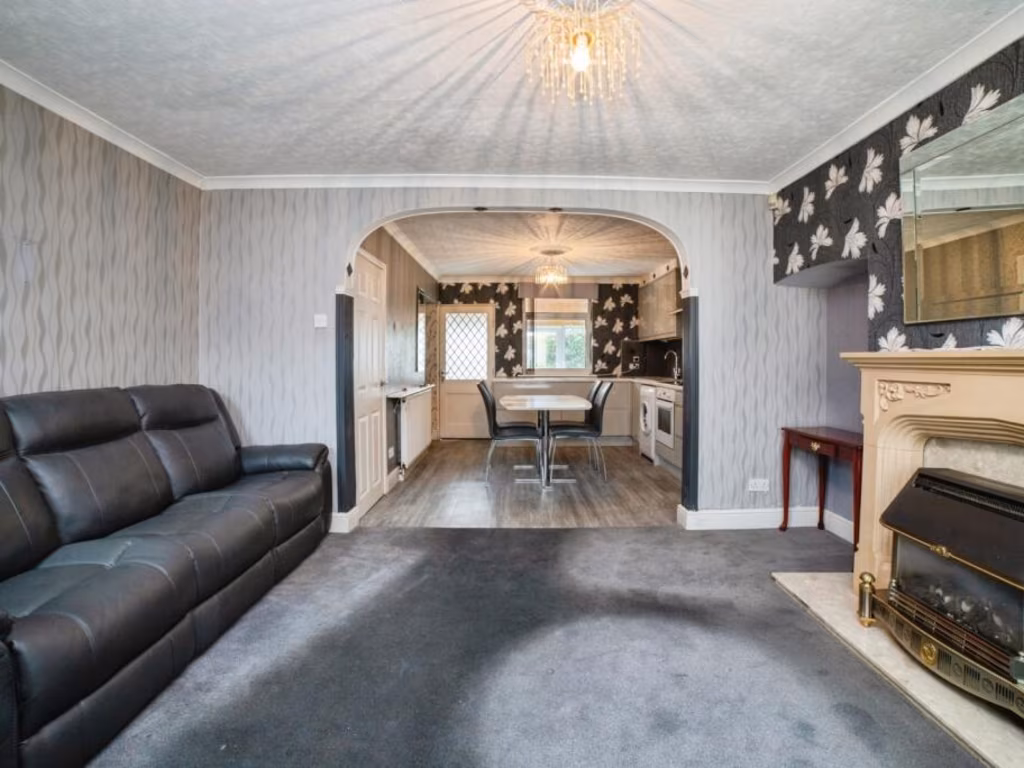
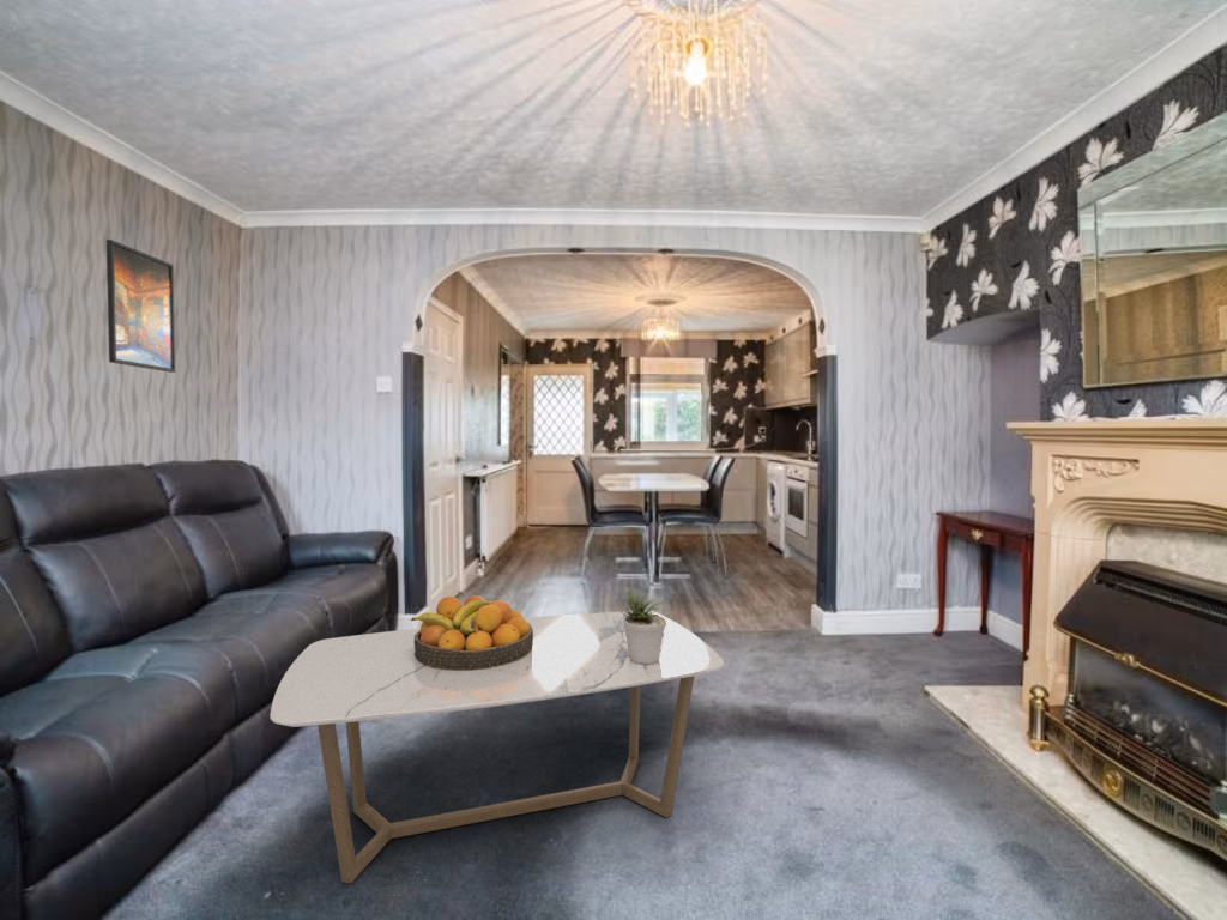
+ potted plant [619,589,667,664]
+ coffee table [270,610,725,884]
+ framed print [105,238,176,374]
+ fruit bowl [410,594,533,670]
